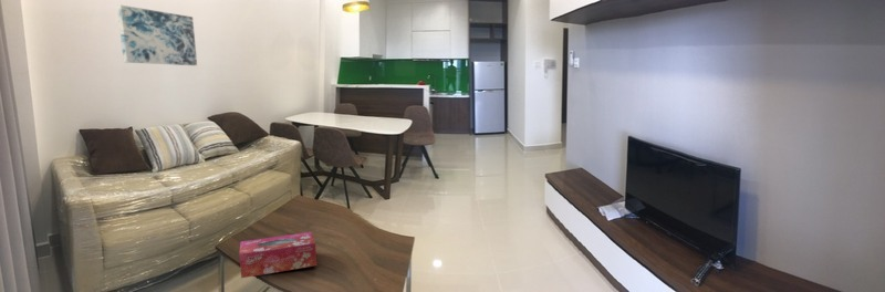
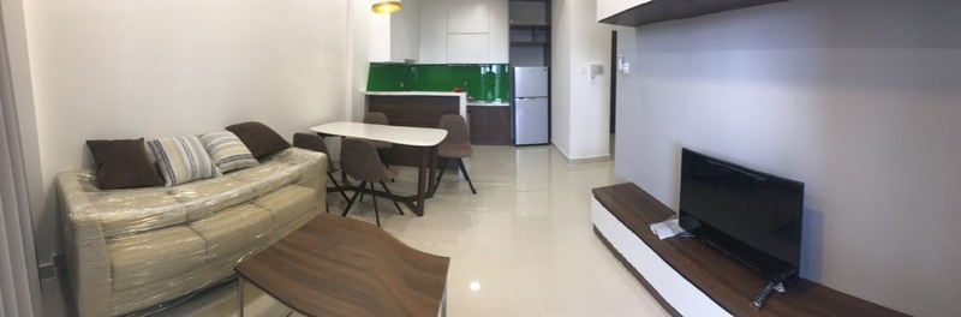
- tissue box [238,231,317,279]
- wall art [116,4,198,66]
